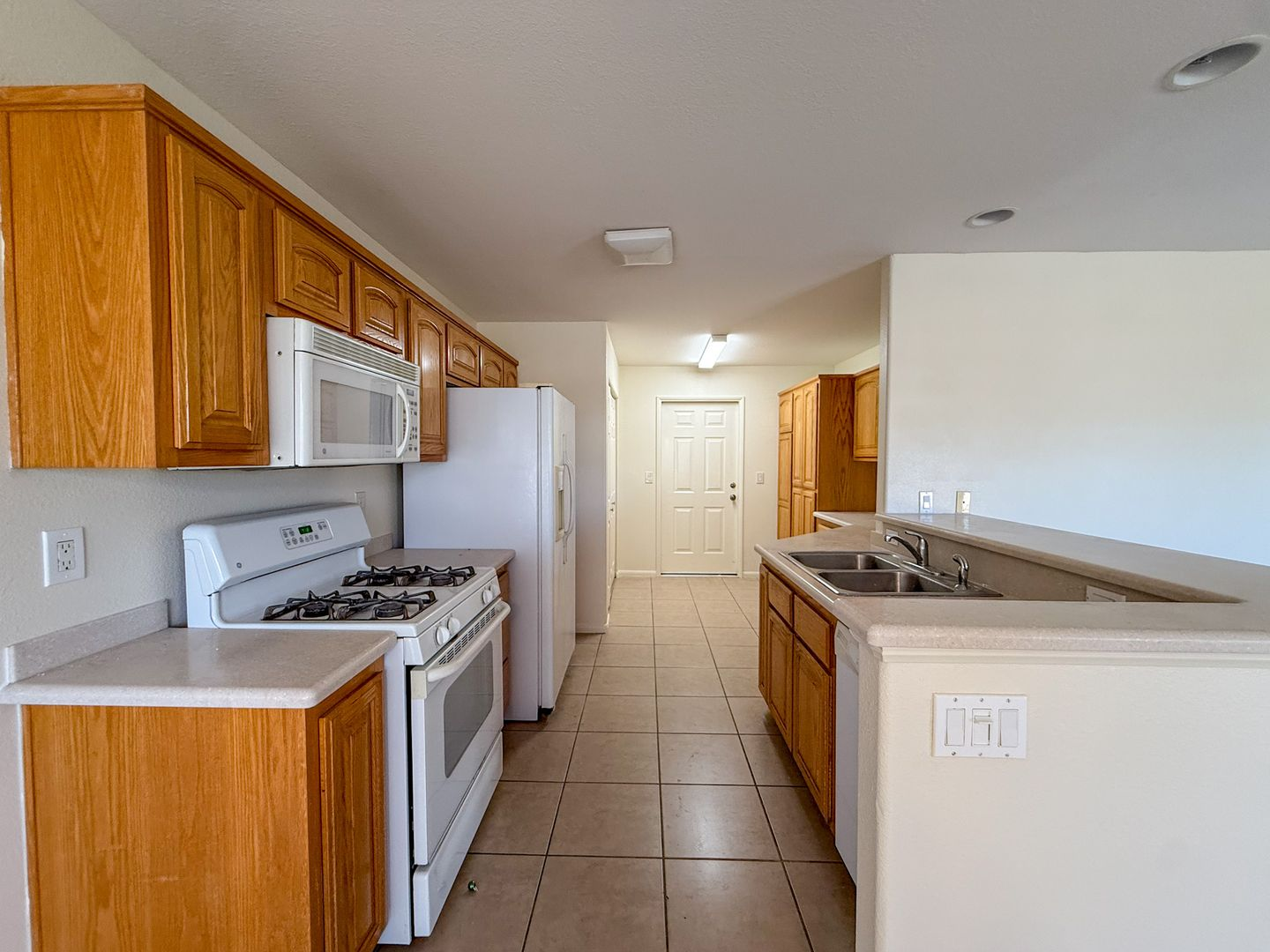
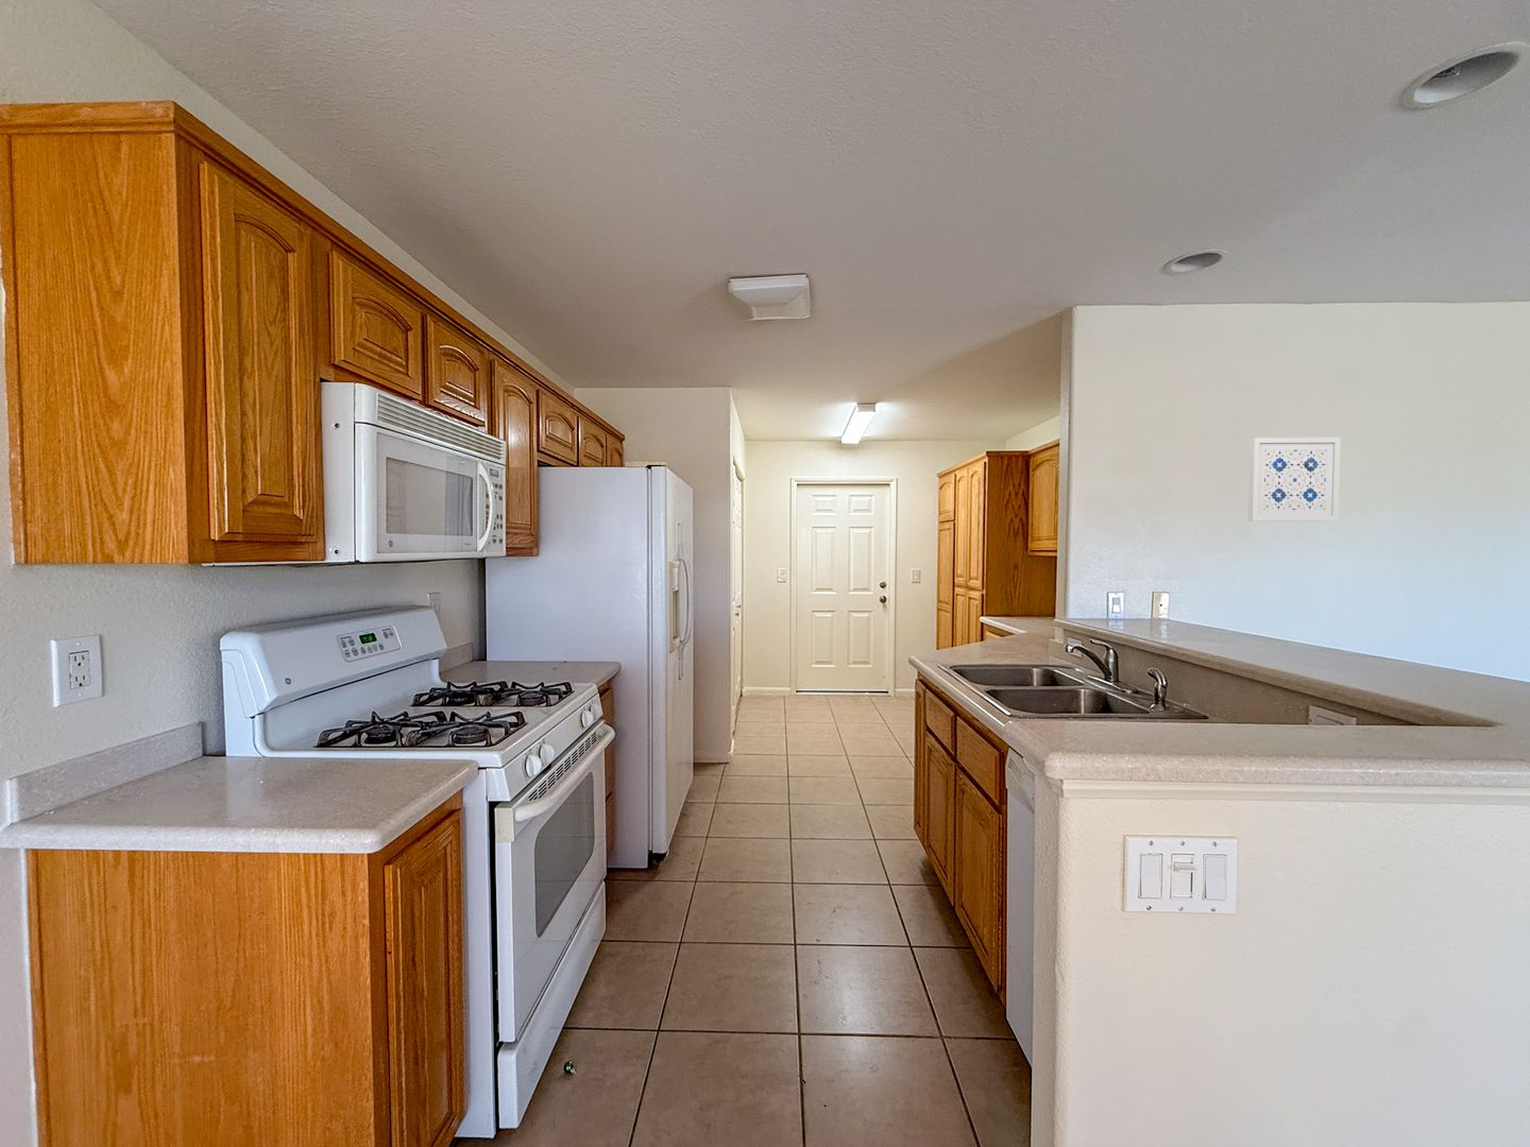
+ wall art [1247,436,1342,522]
